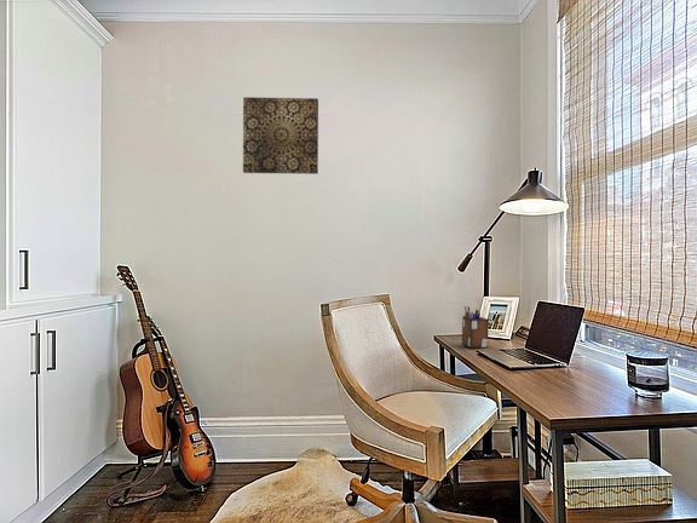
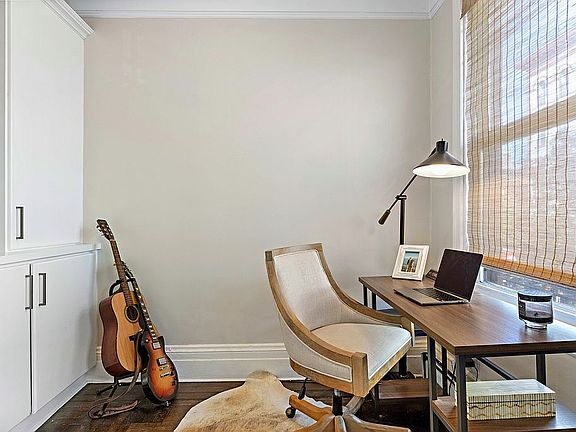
- wall art [242,96,319,176]
- desk organizer [461,305,490,350]
